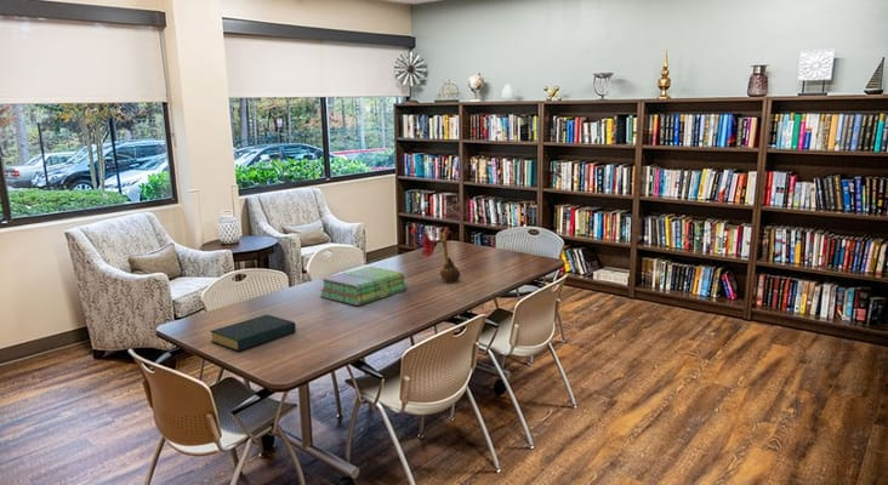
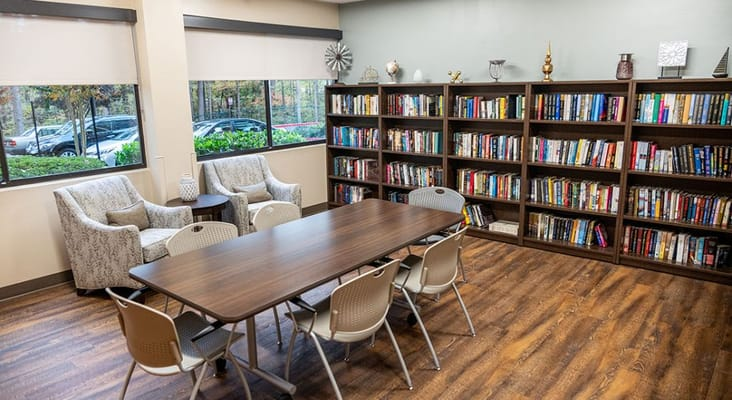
- flower [420,226,461,284]
- stack of books [318,266,409,307]
- hardback book [209,314,297,352]
